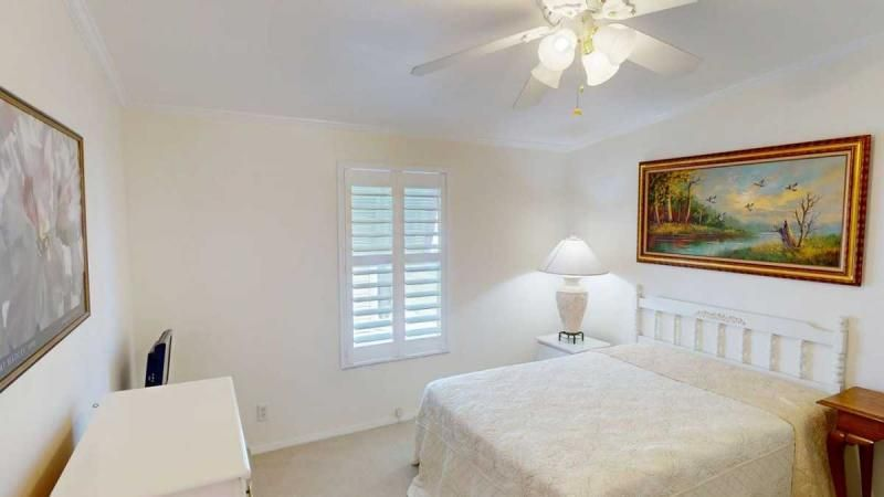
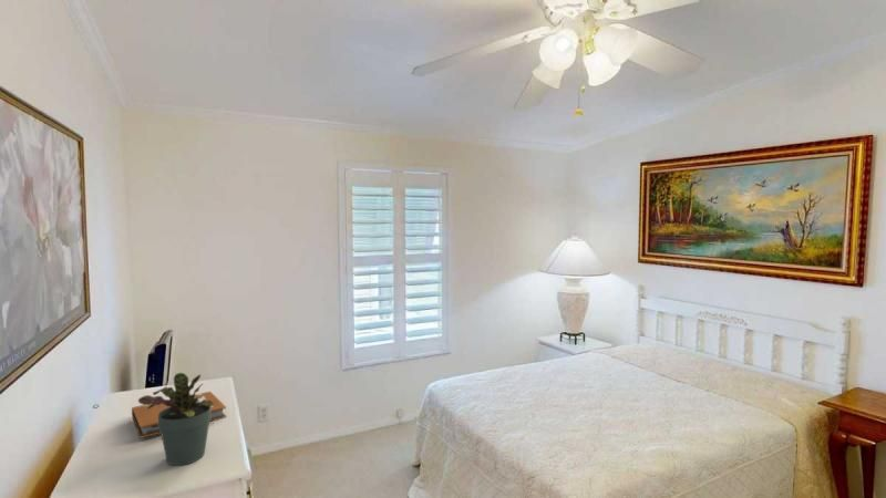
+ potted plant [137,372,214,466]
+ notebook [131,391,227,439]
